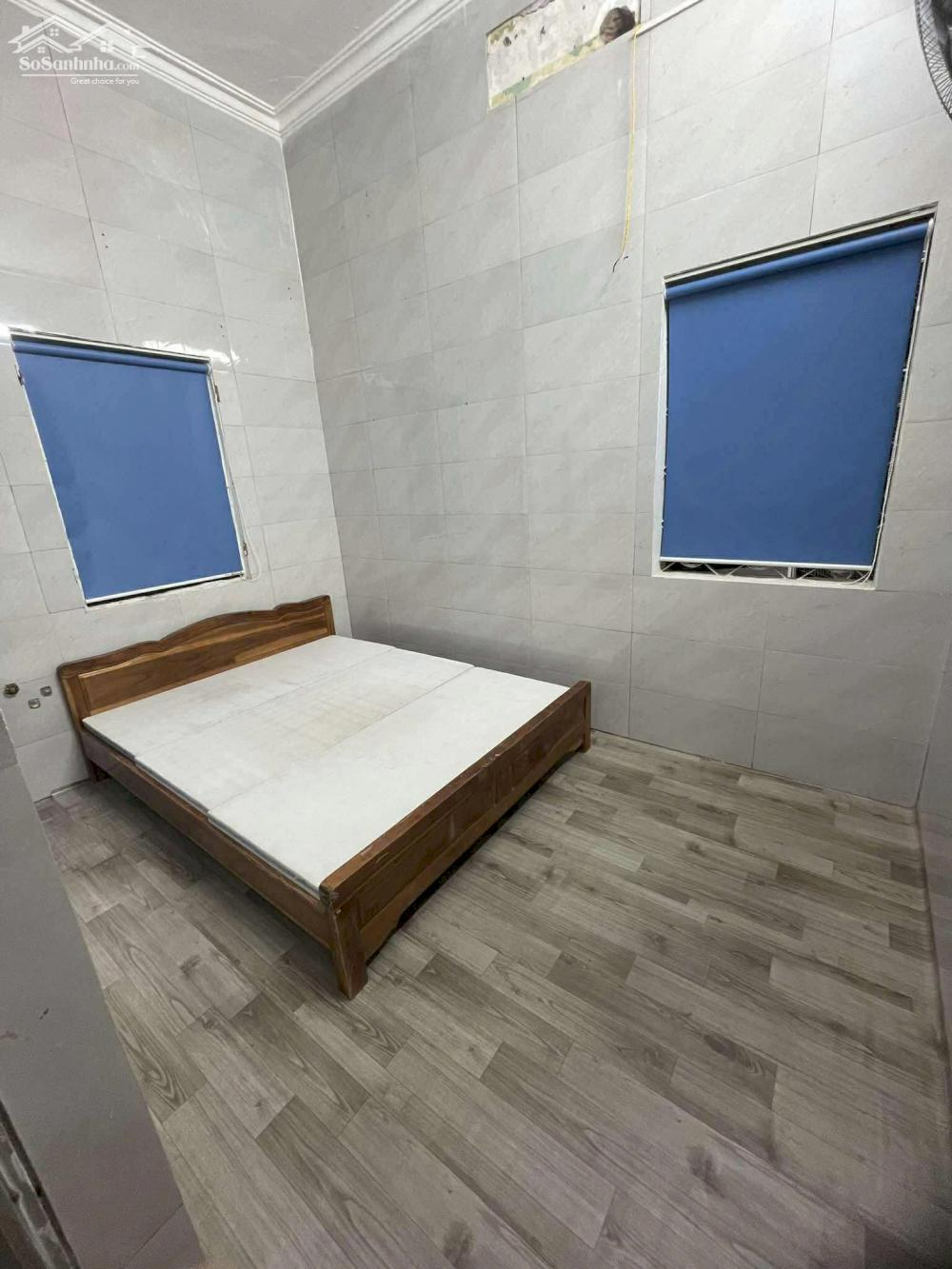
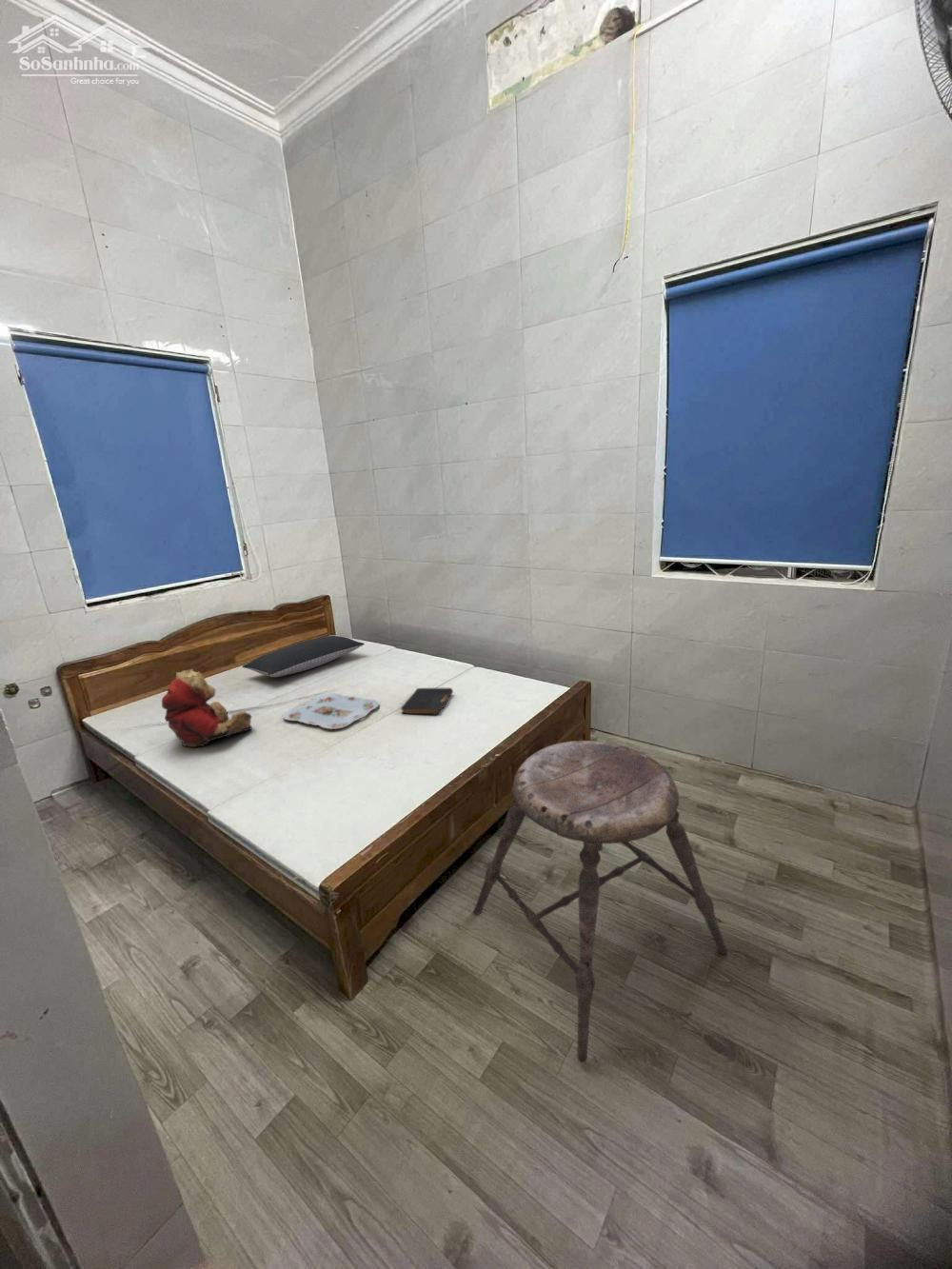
+ pillow [241,634,366,678]
+ teddy bear [161,668,253,748]
+ stool [473,740,728,1064]
+ serving tray [282,692,380,730]
+ book [400,687,454,715]
